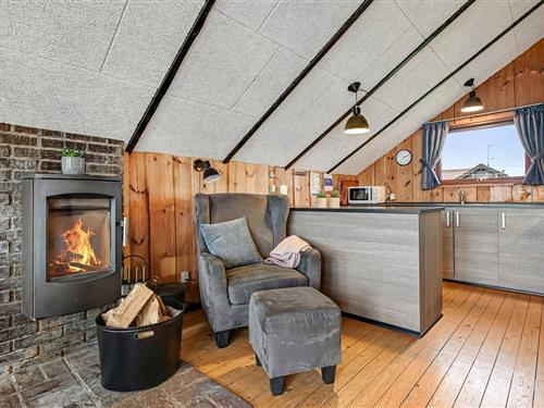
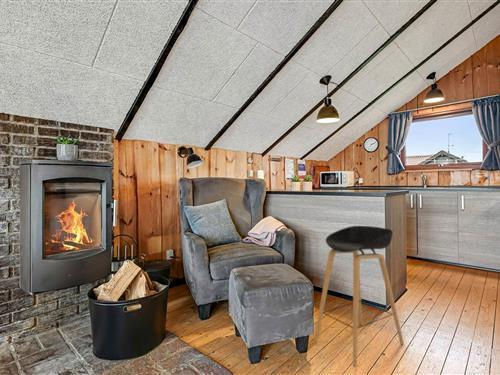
+ stool [313,225,405,369]
